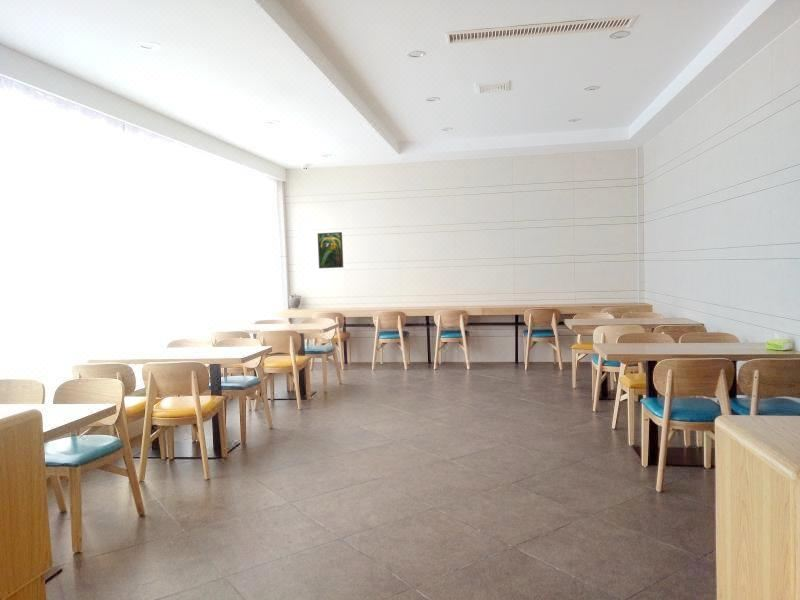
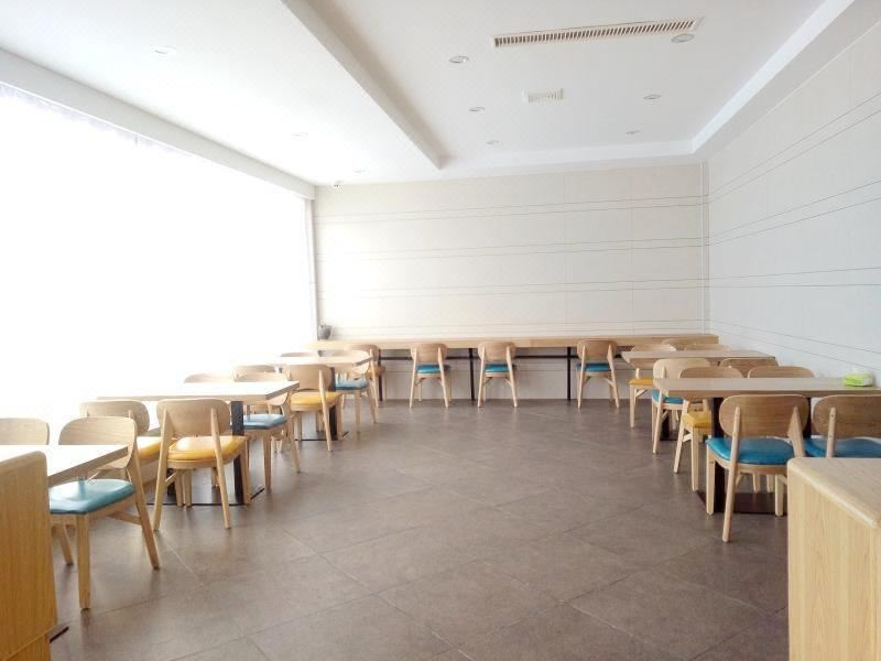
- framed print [317,231,344,269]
